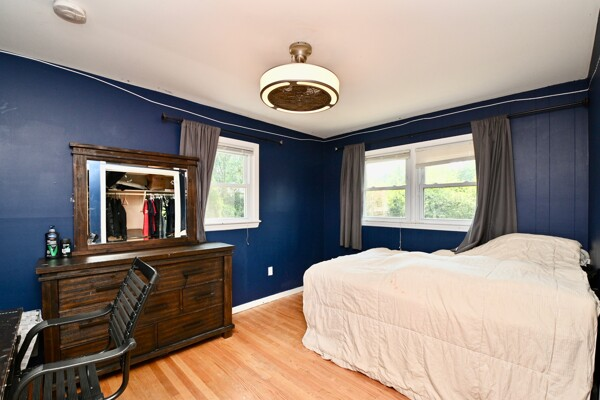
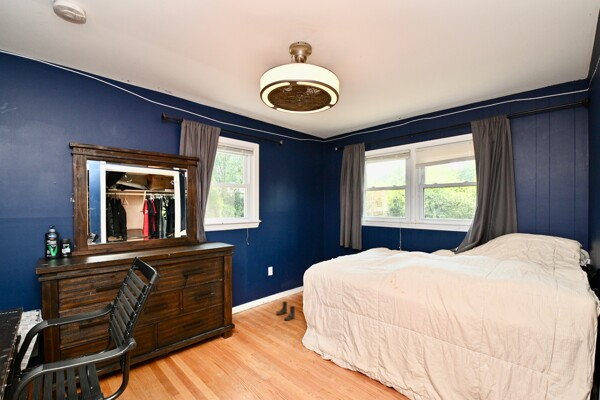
+ boots [275,300,296,321]
